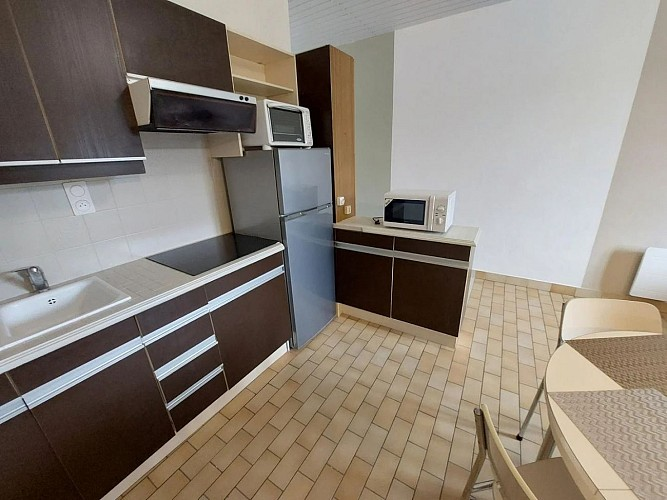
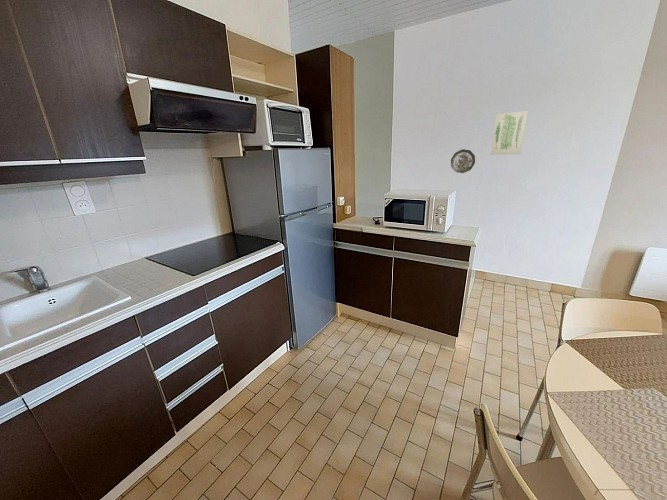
+ wall art [490,110,529,156]
+ decorative plate [450,148,476,174]
